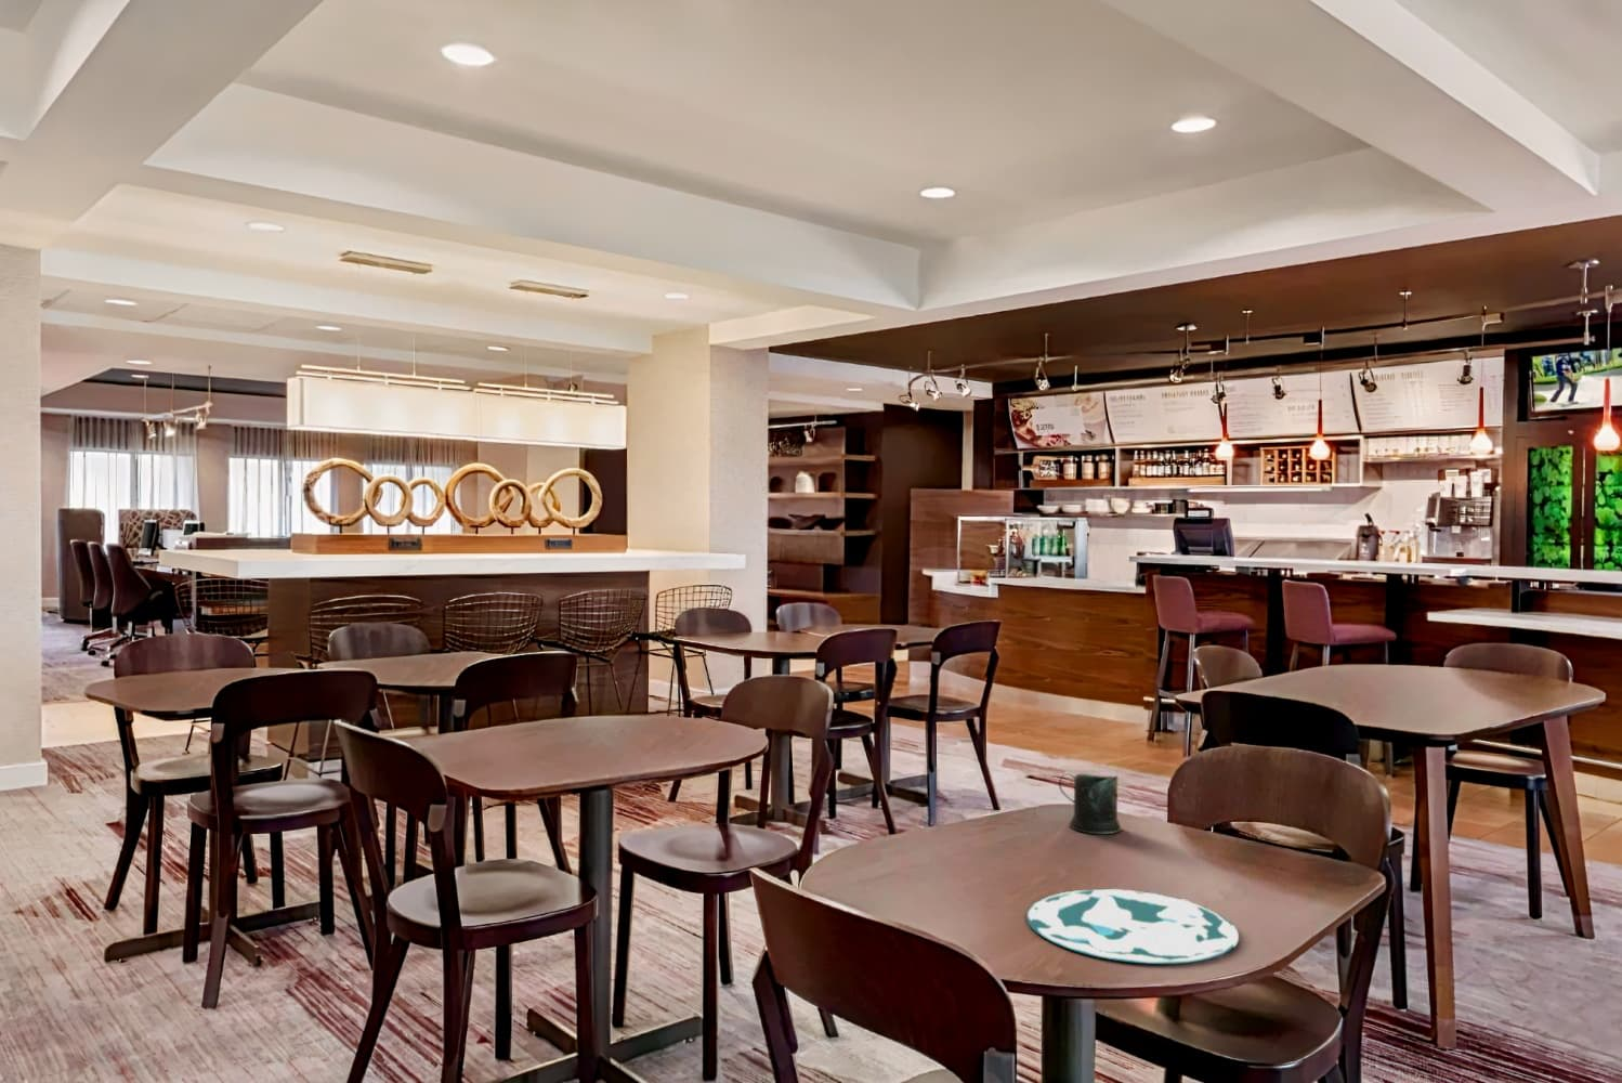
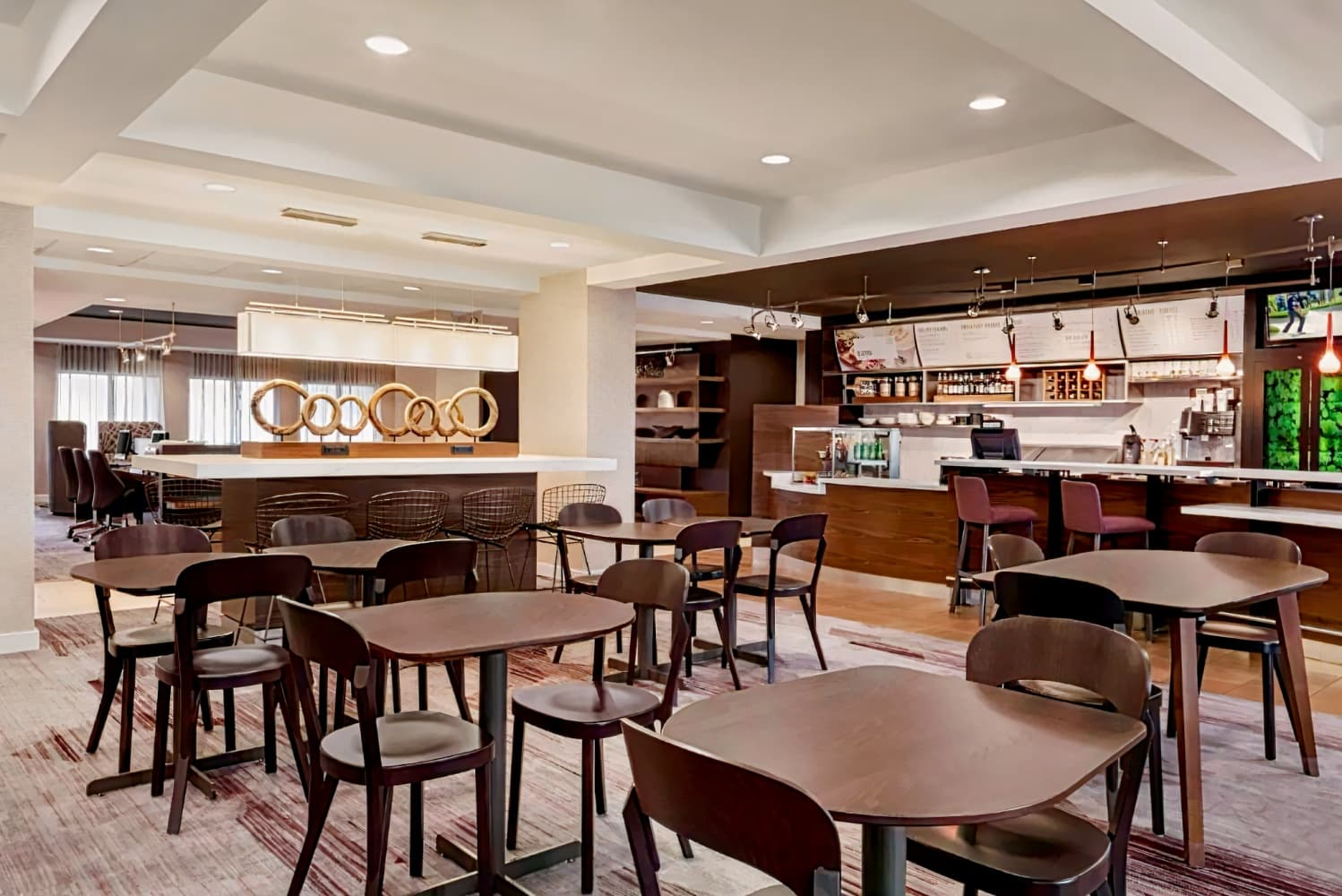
- plate [1025,888,1240,965]
- mug [1058,774,1123,835]
